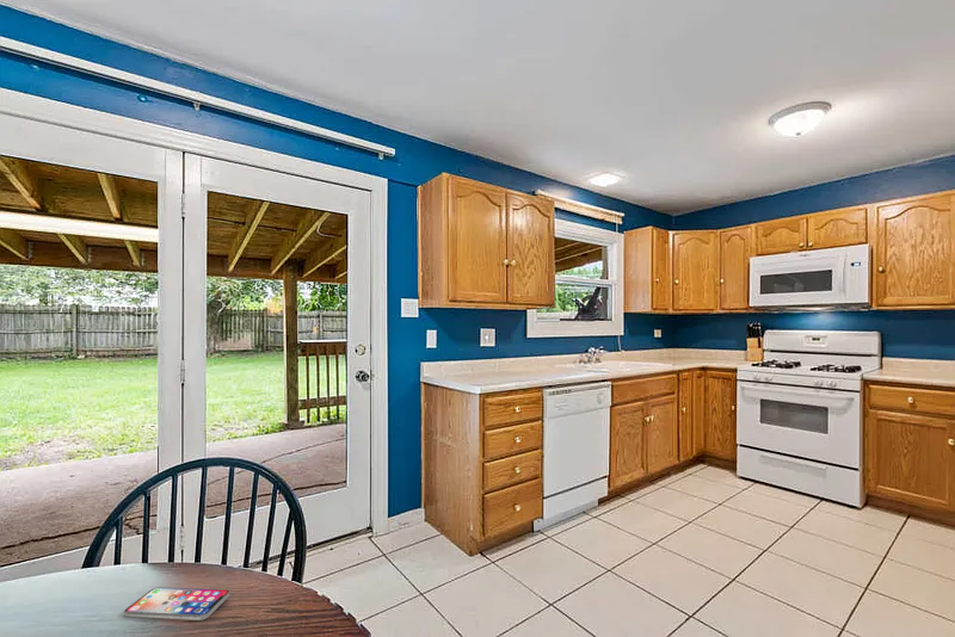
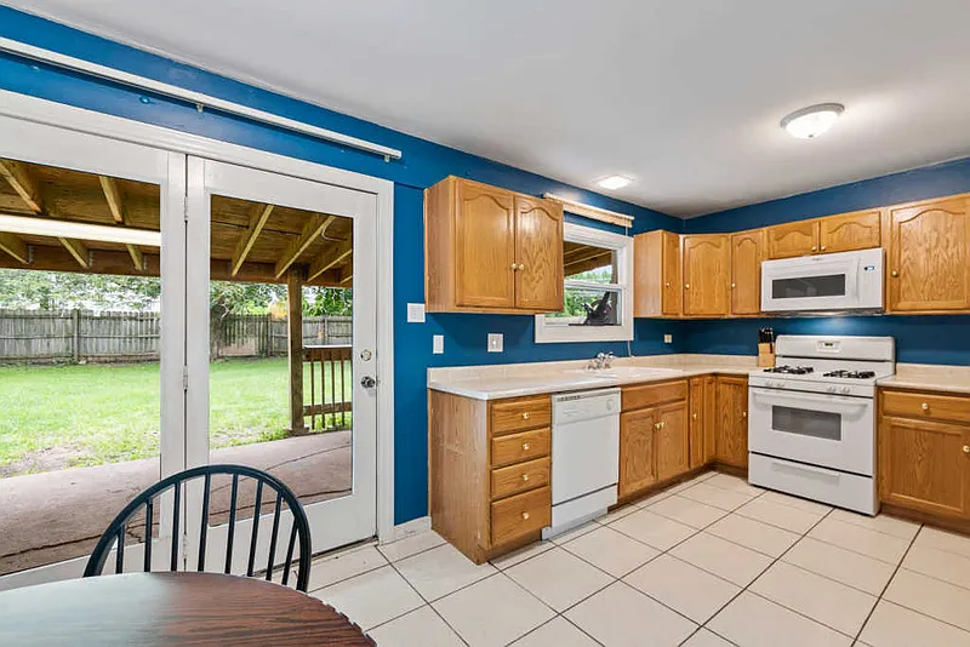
- smartphone [123,586,230,621]
